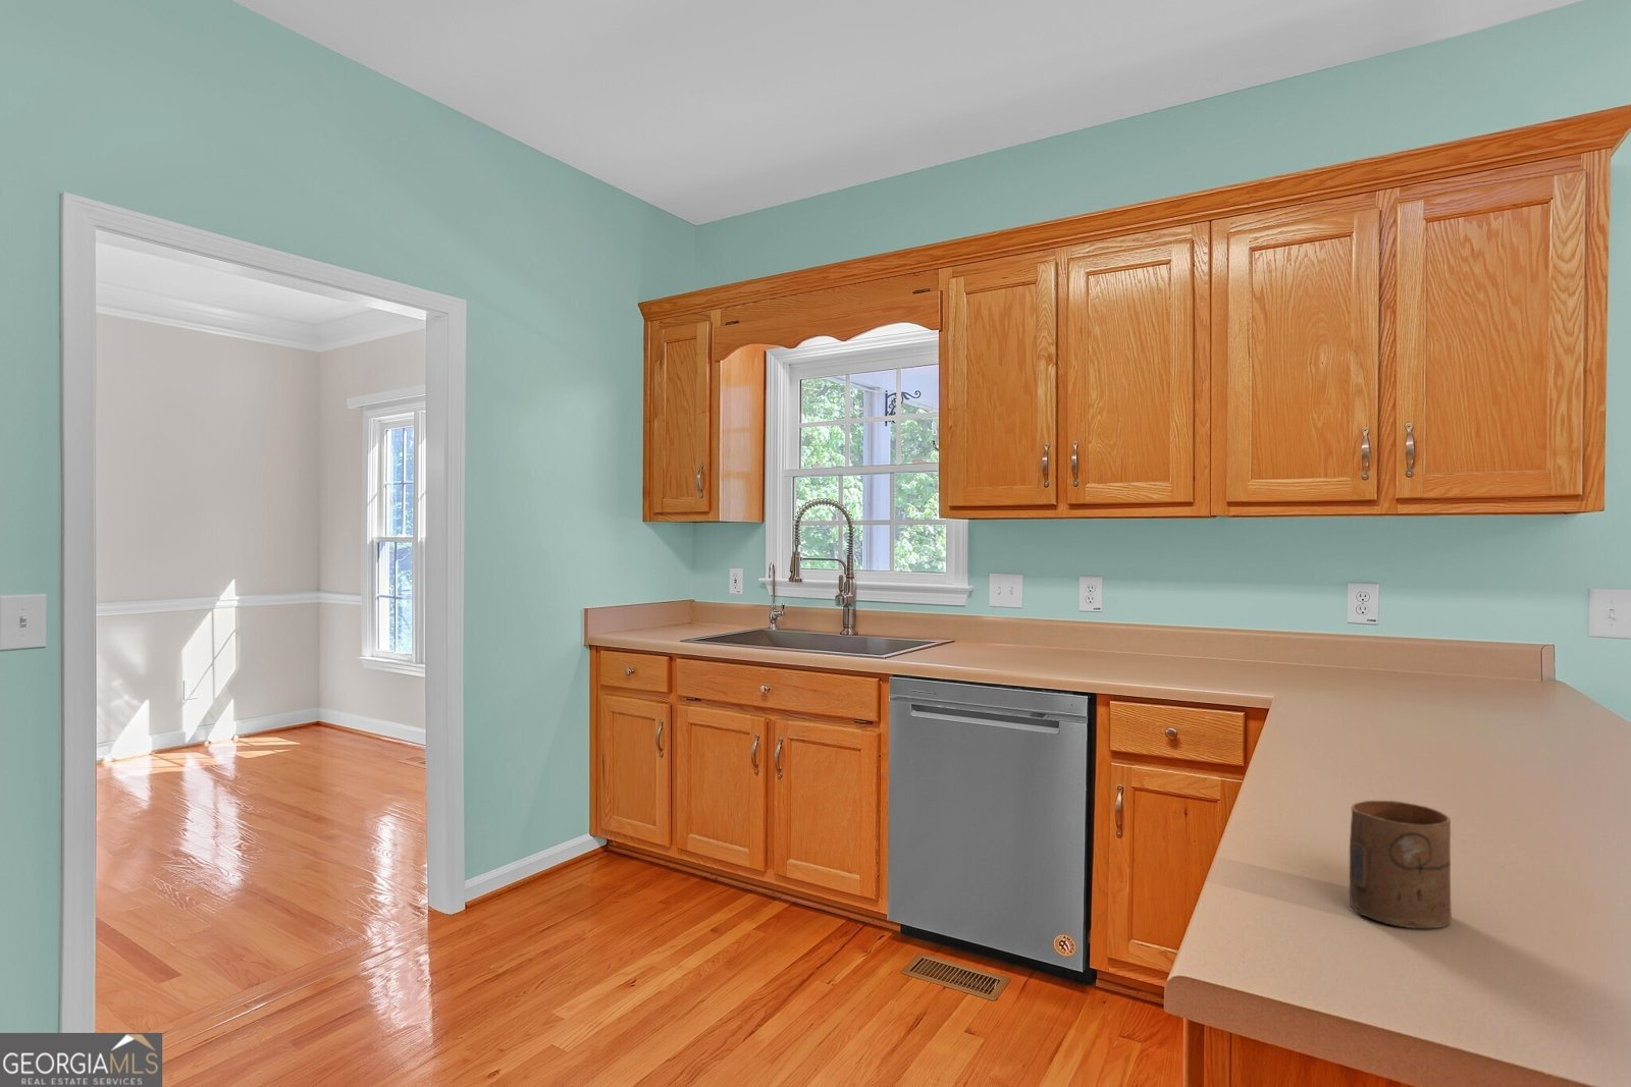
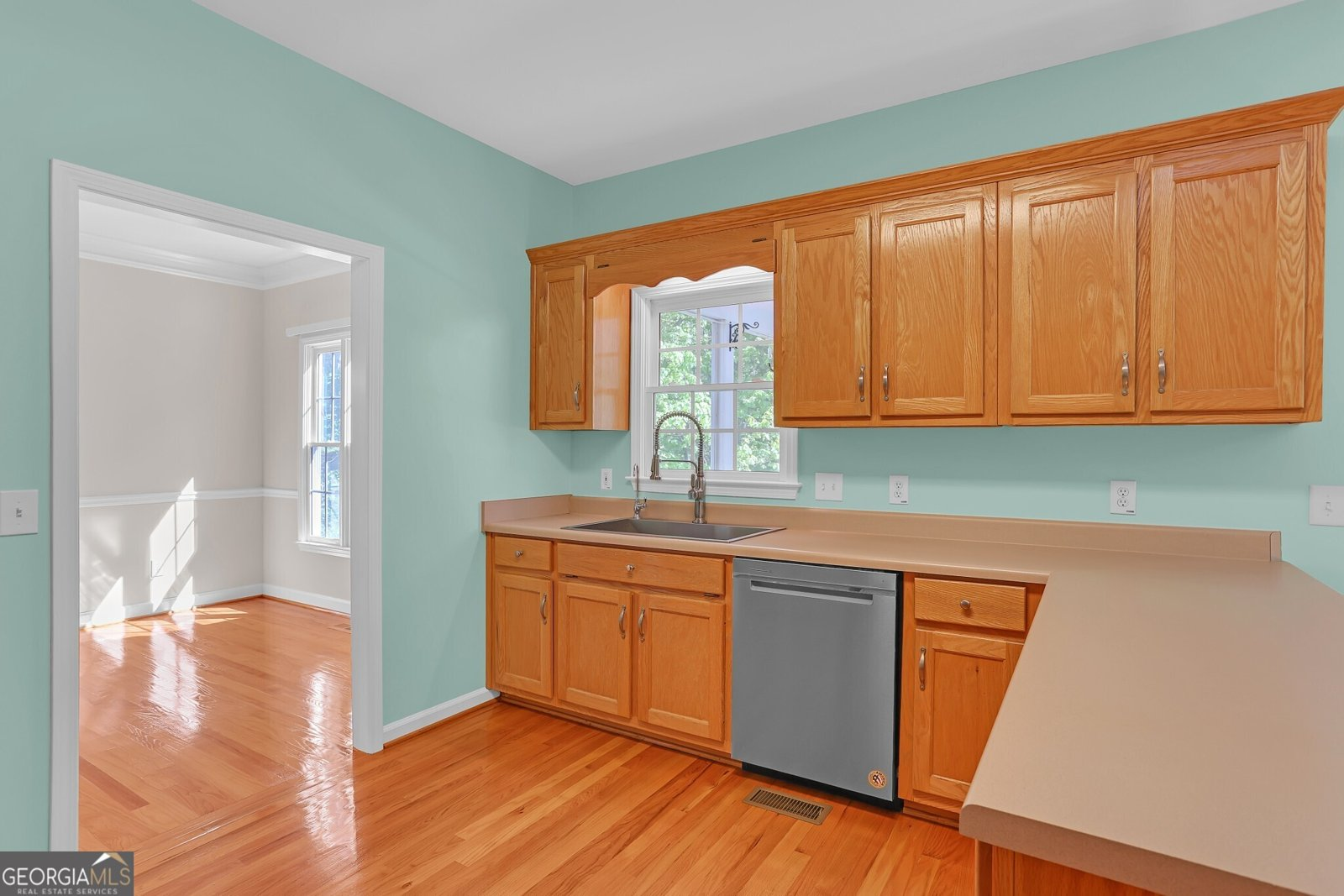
- cup [1348,799,1453,931]
